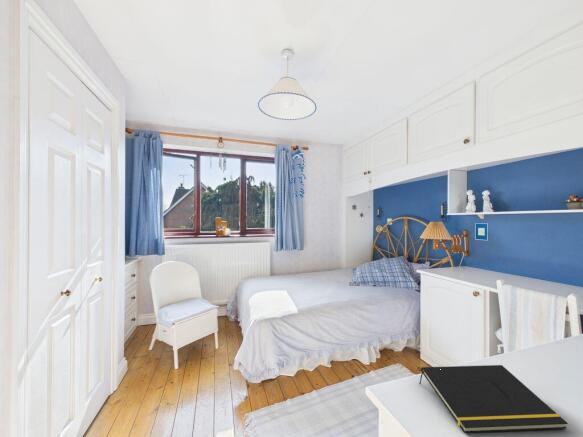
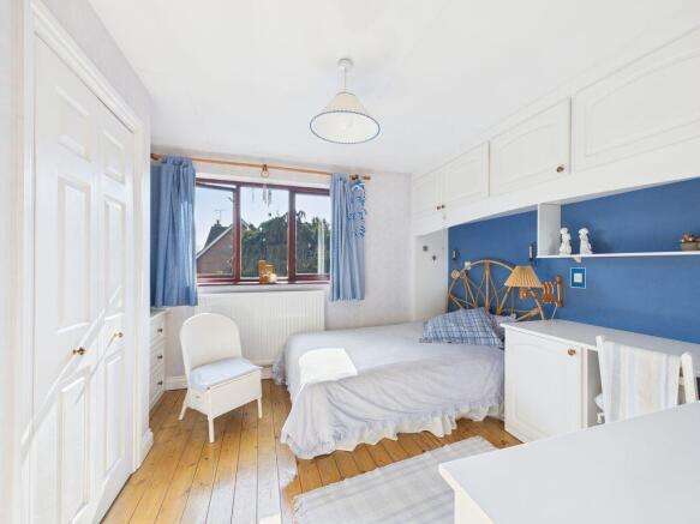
- notepad [418,364,569,434]
